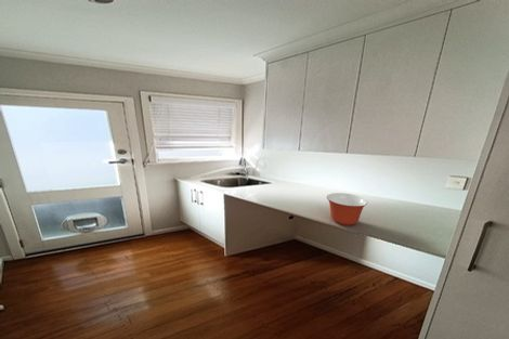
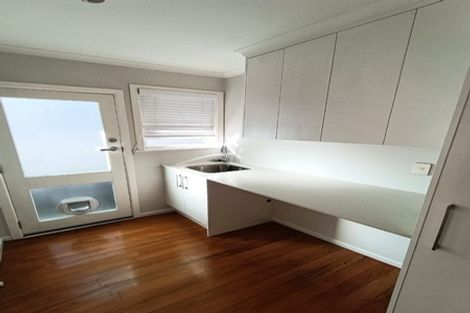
- mixing bowl [326,192,368,226]
